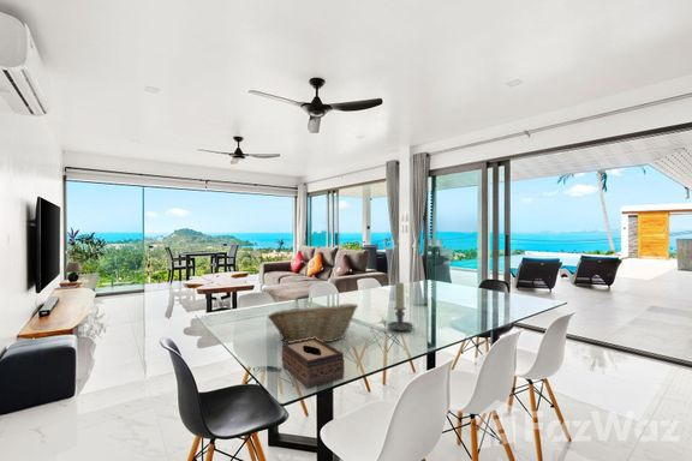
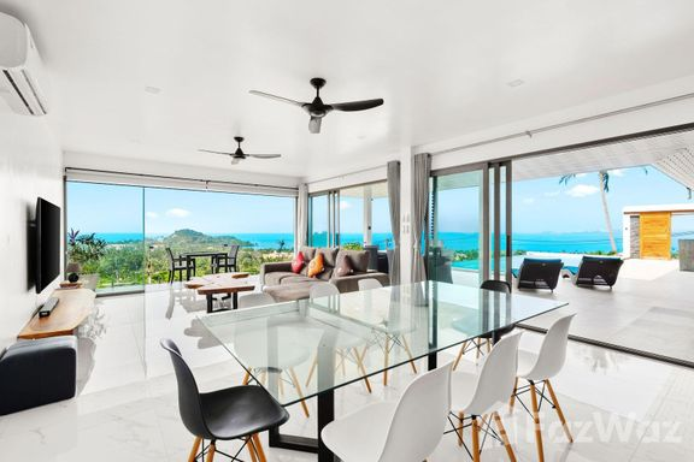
- tissue box [281,337,345,389]
- fruit basket [267,301,359,343]
- candle holder [387,281,414,333]
